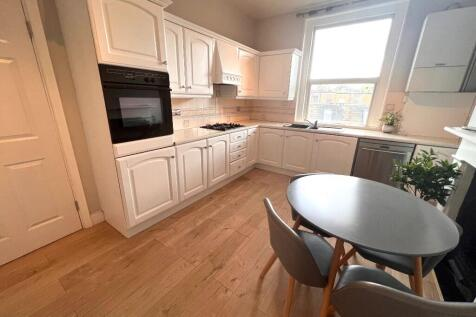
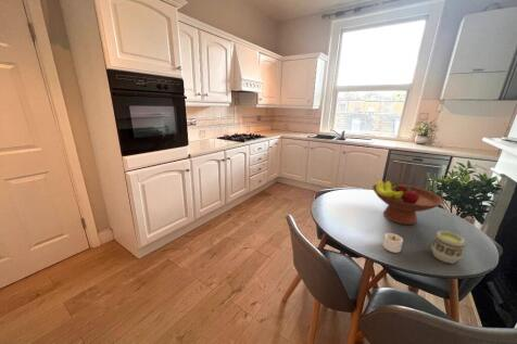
+ cup [430,230,466,265]
+ candle [382,232,404,254]
+ fruit bowl [371,179,444,226]
